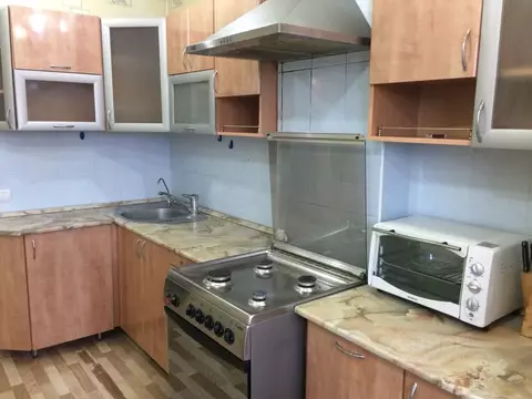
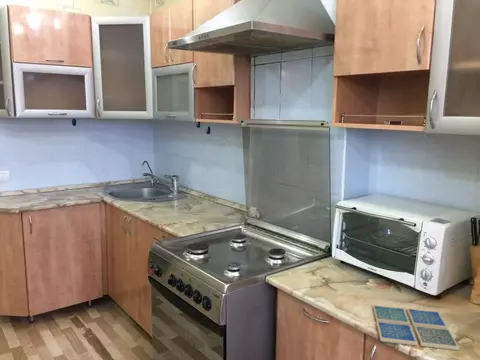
+ drink coaster [372,304,460,351]
